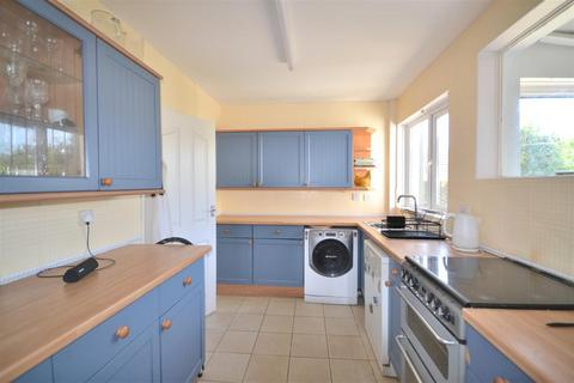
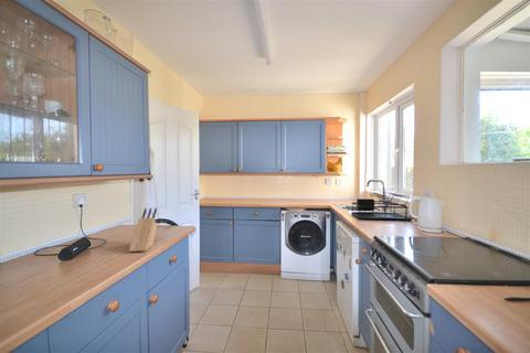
+ knife block [128,206,158,253]
